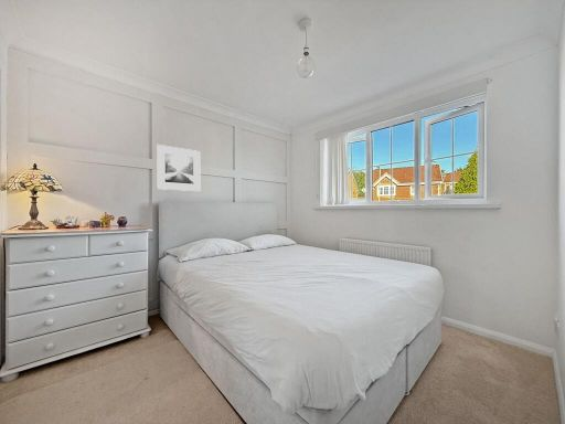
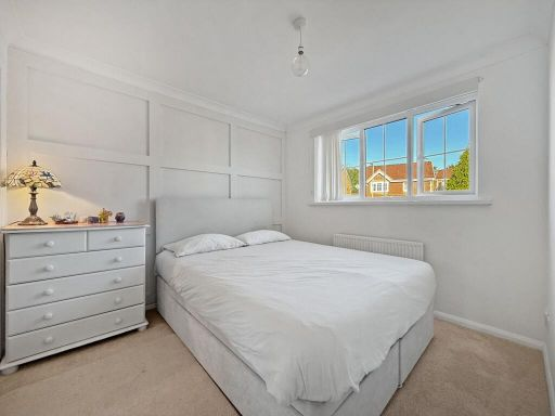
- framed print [156,144,201,192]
